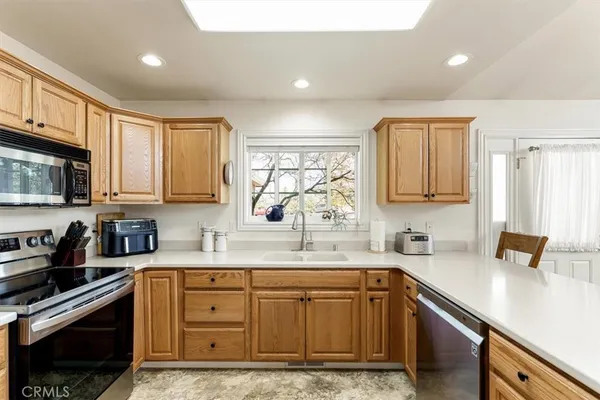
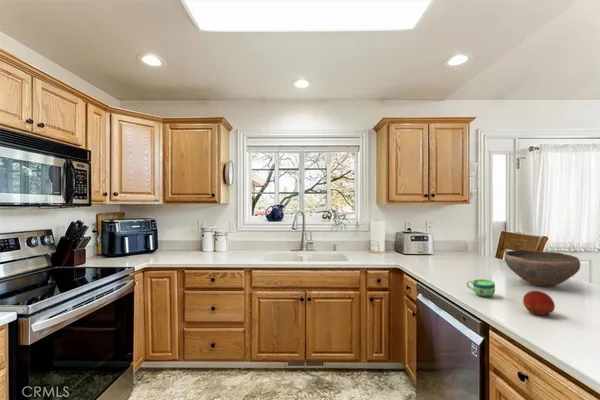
+ bowl [503,249,581,287]
+ cup [465,278,496,298]
+ fruit [522,290,556,317]
